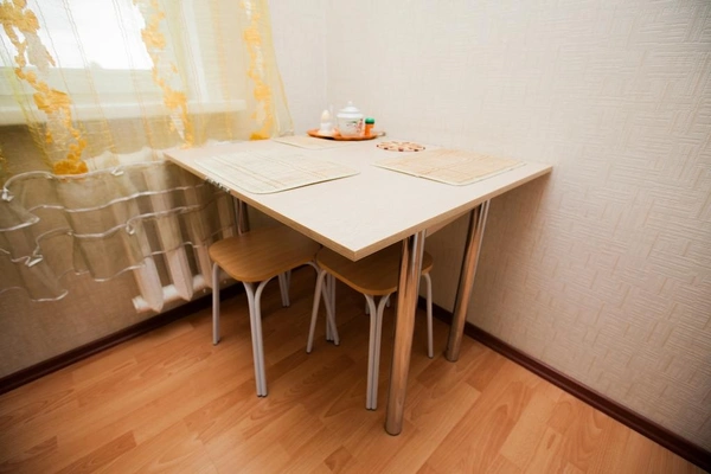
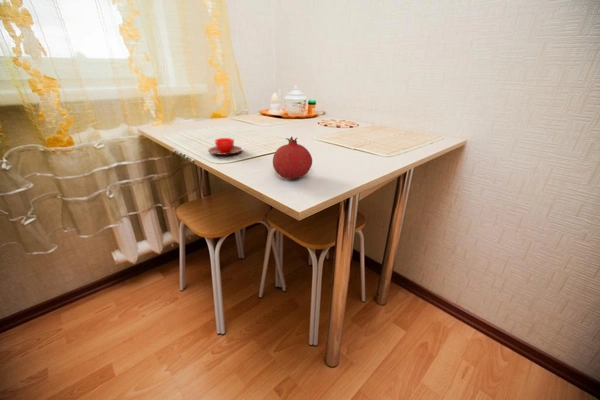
+ fruit [272,136,313,180]
+ teacup [207,137,243,156]
